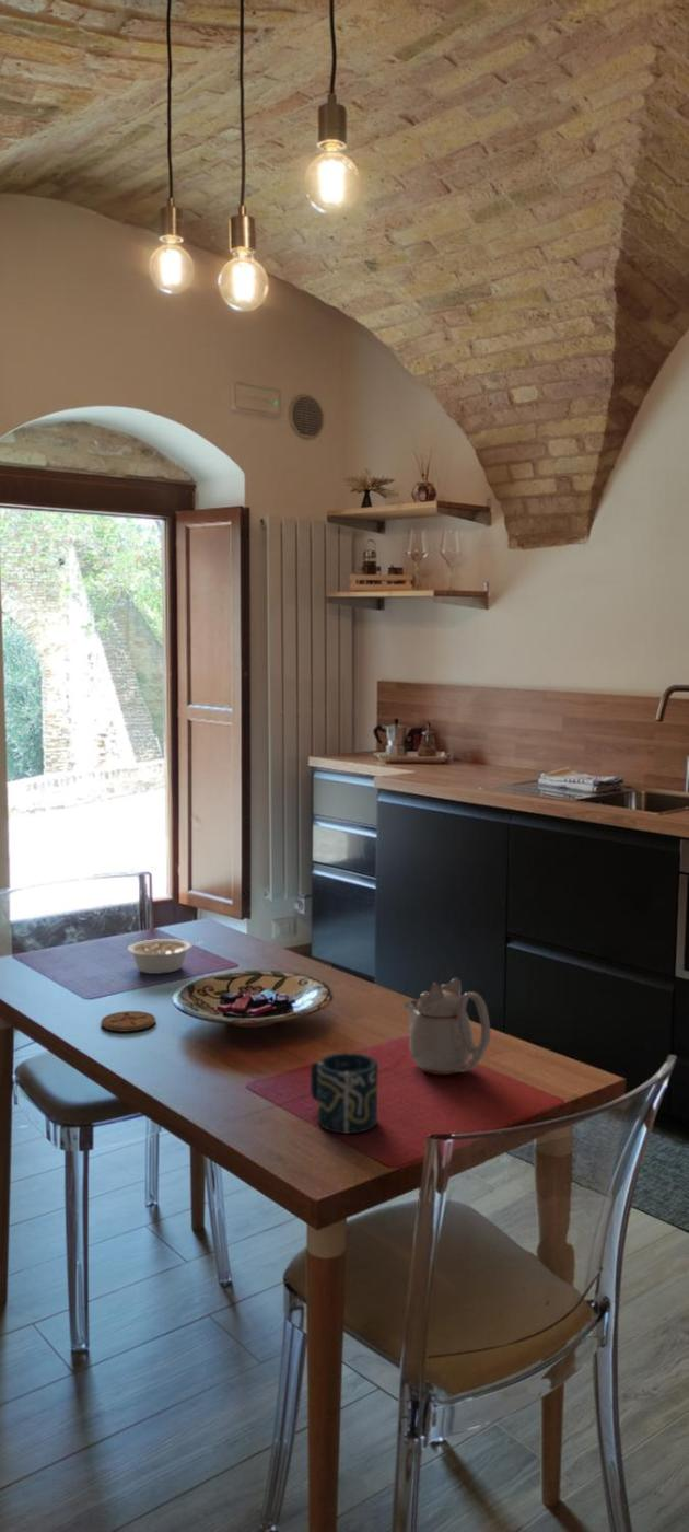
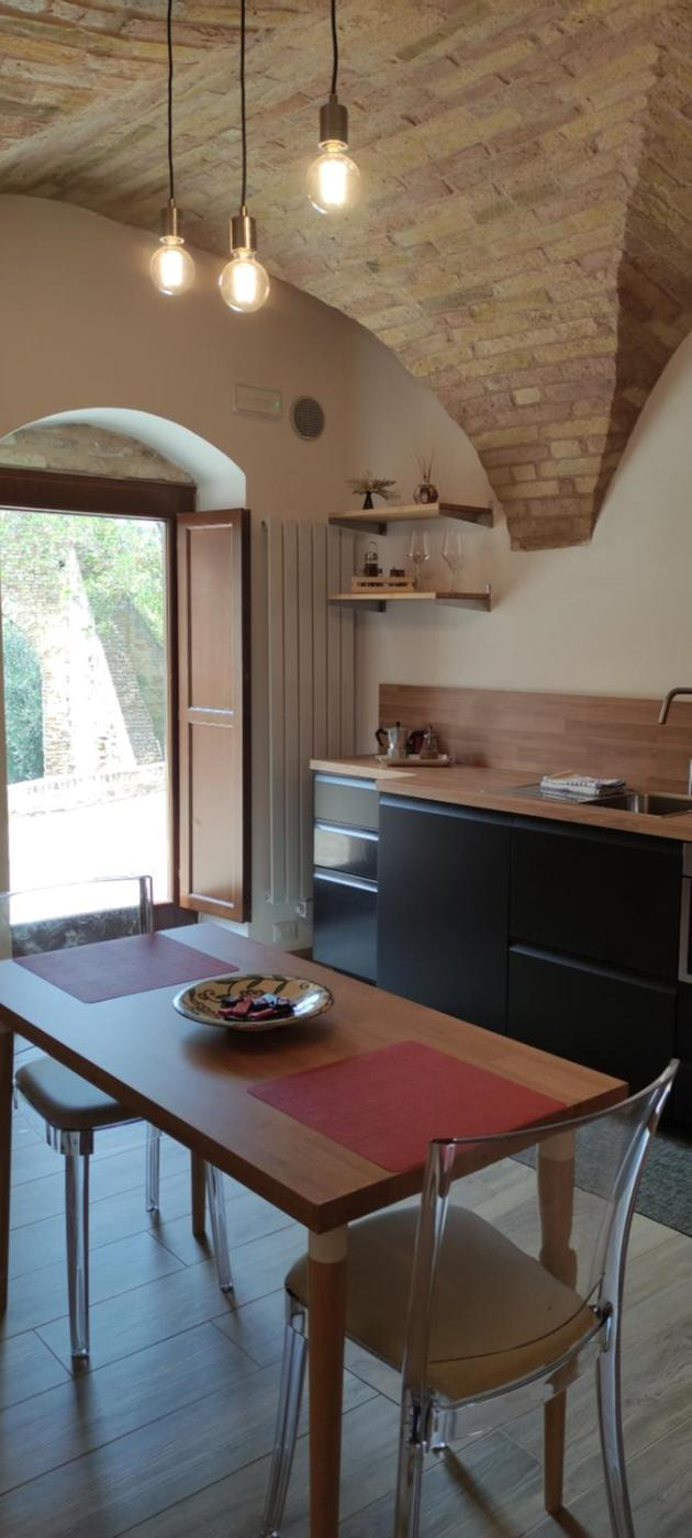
- coaster [100,1010,156,1033]
- teapot [402,977,491,1076]
- cup [310,1052,379,1135]
- legume [127,938,205,975]
